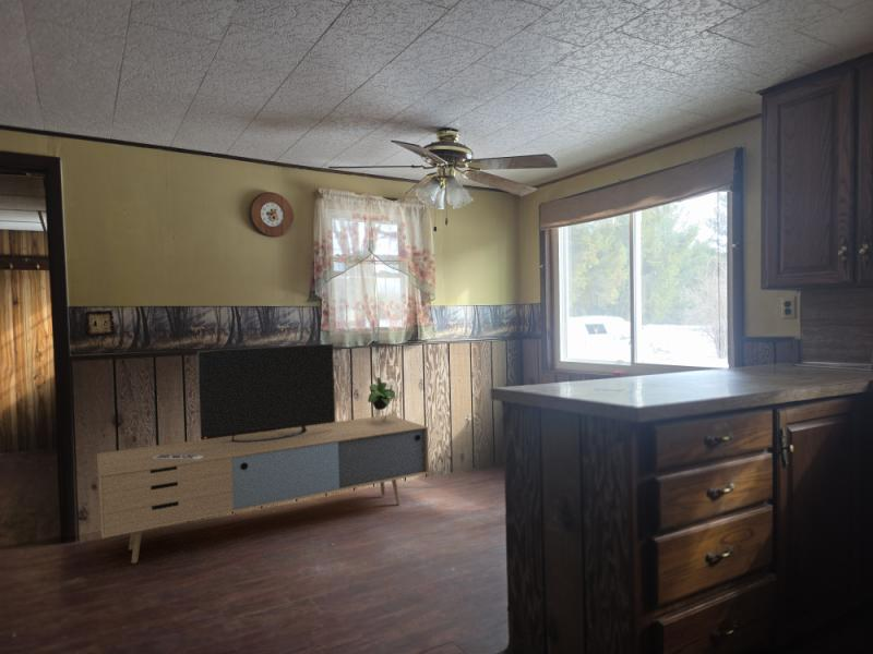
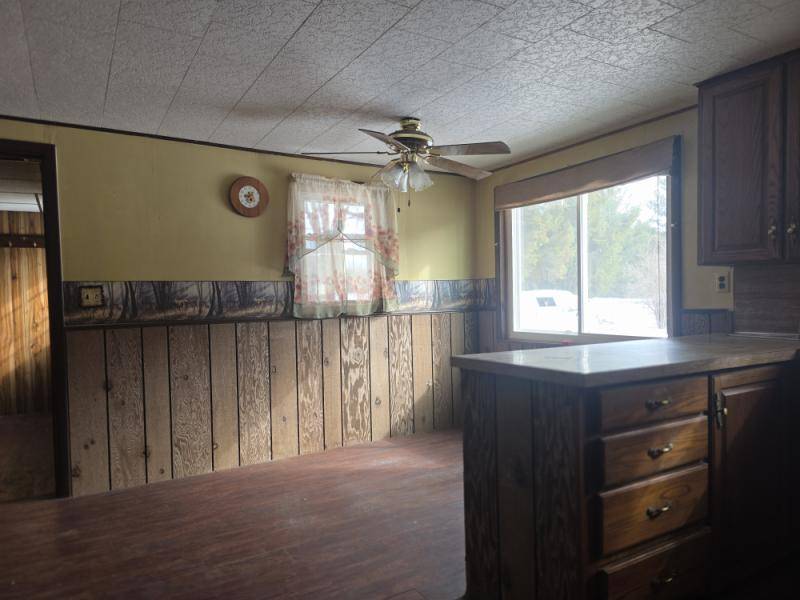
- media console [96,343,430,565]
